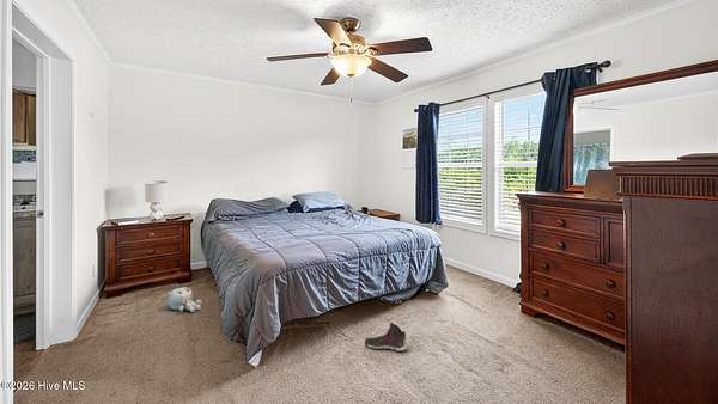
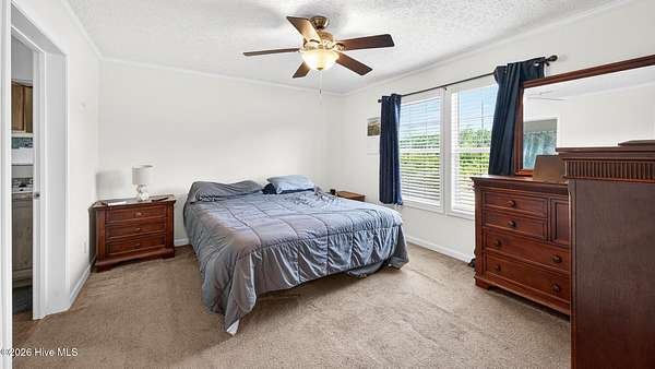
- plush toy [168,286,202,313]
- sneaker [364,322,408,353]
